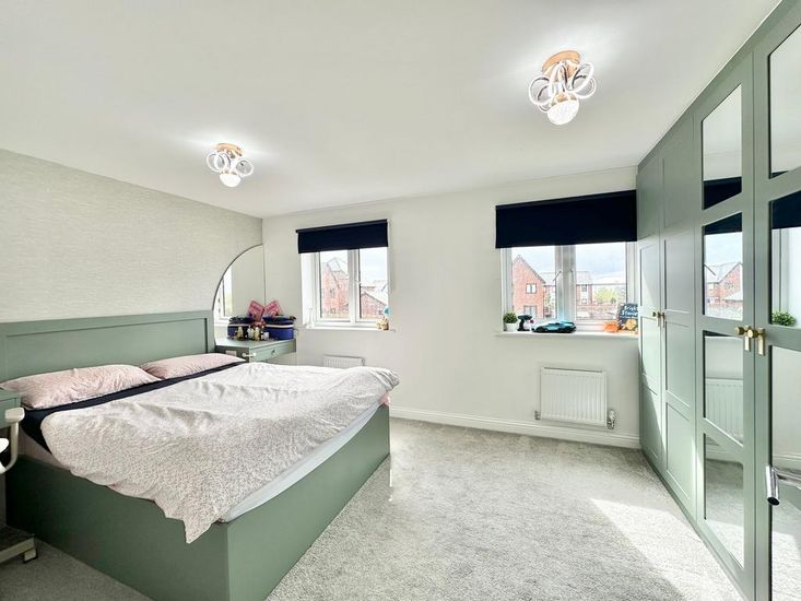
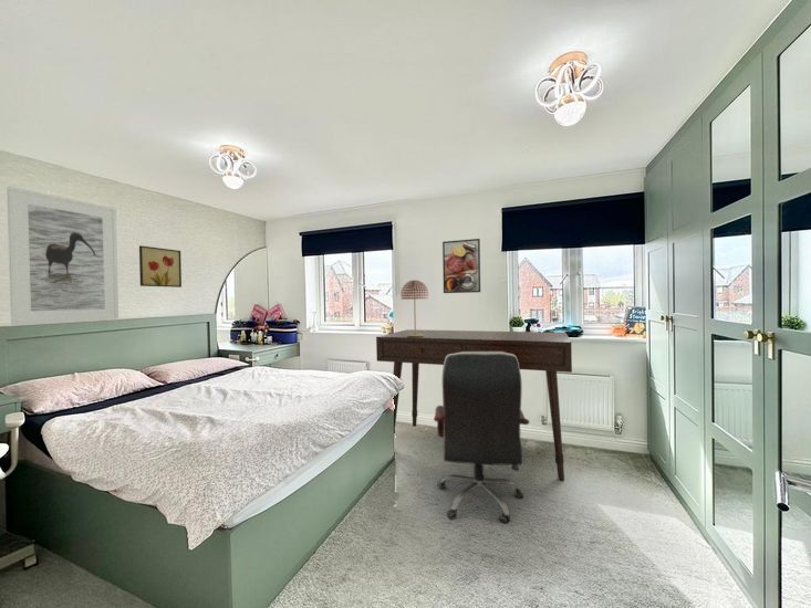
+ wall art [138,244,183,289]
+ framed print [6,186,119,326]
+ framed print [441,238,481,294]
+ office chair [433,352,530,524]
+ table lamp [399,280,429,336]
+ desk [375,328,573,481]
